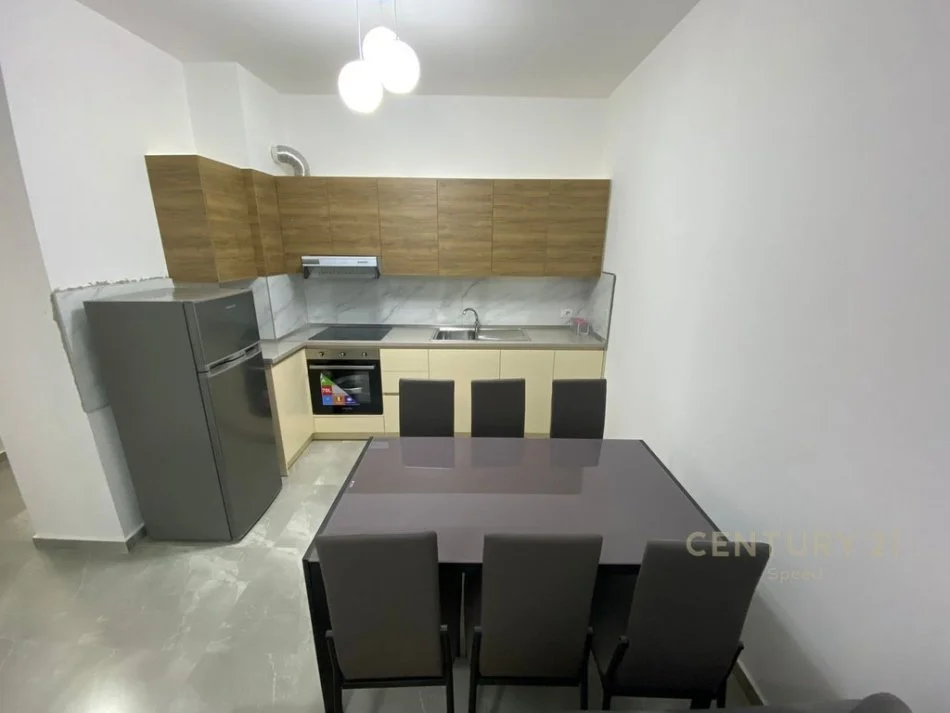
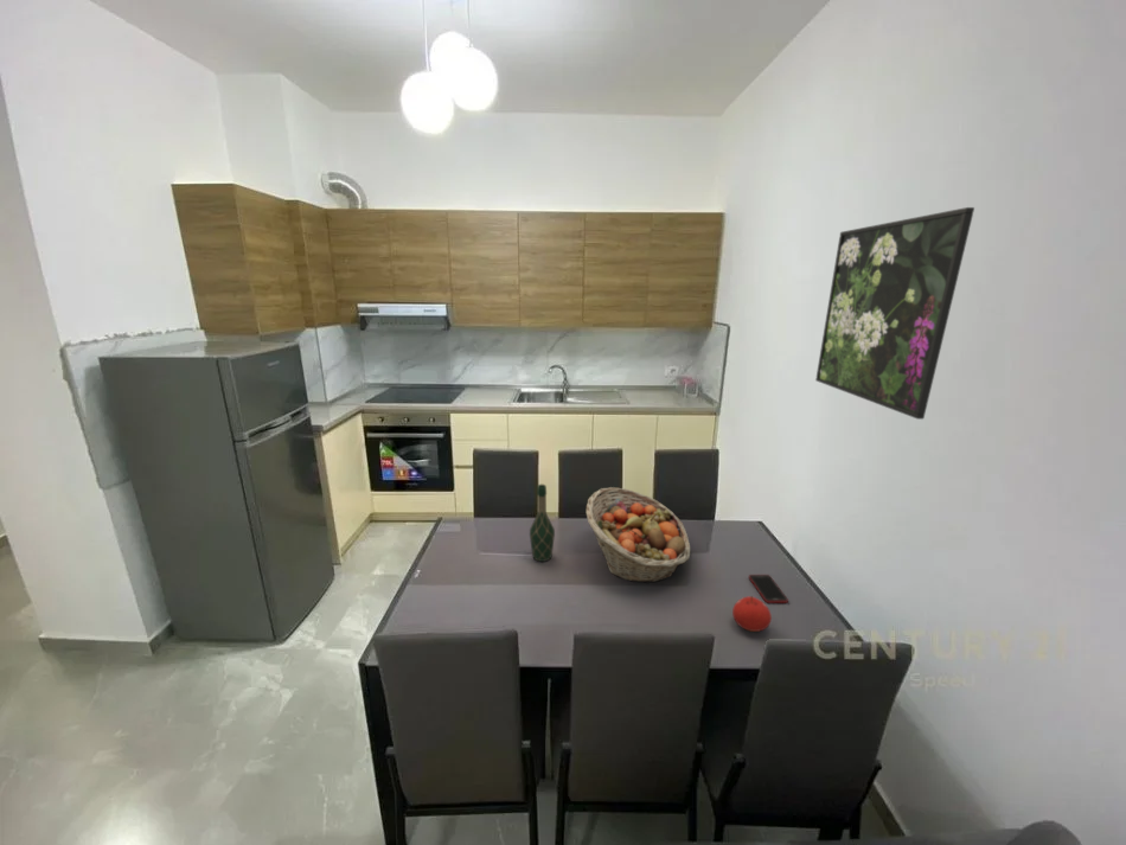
+ wine bottle [529,484,556,563]
+ fruit basket [586,486,691,583]
+ cell phone [748,574,789,604]
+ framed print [814,206,975,421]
+ fruit [731,595,773,633]
